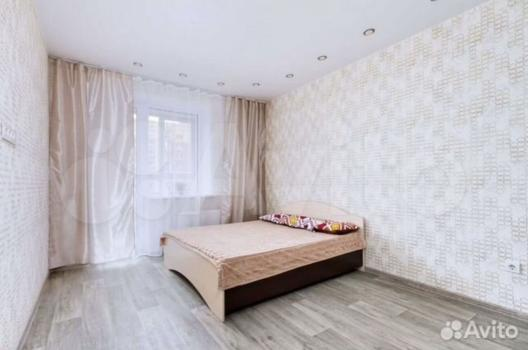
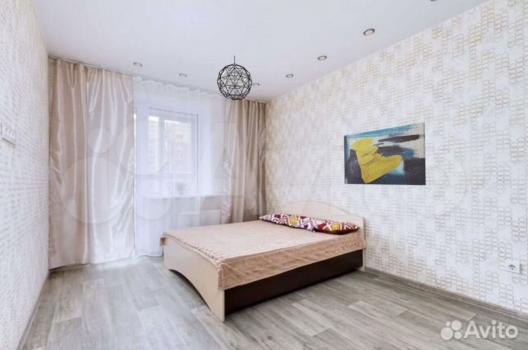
+ wall art [343,122,427,186]
+ pendant light [216,55,253,101]
